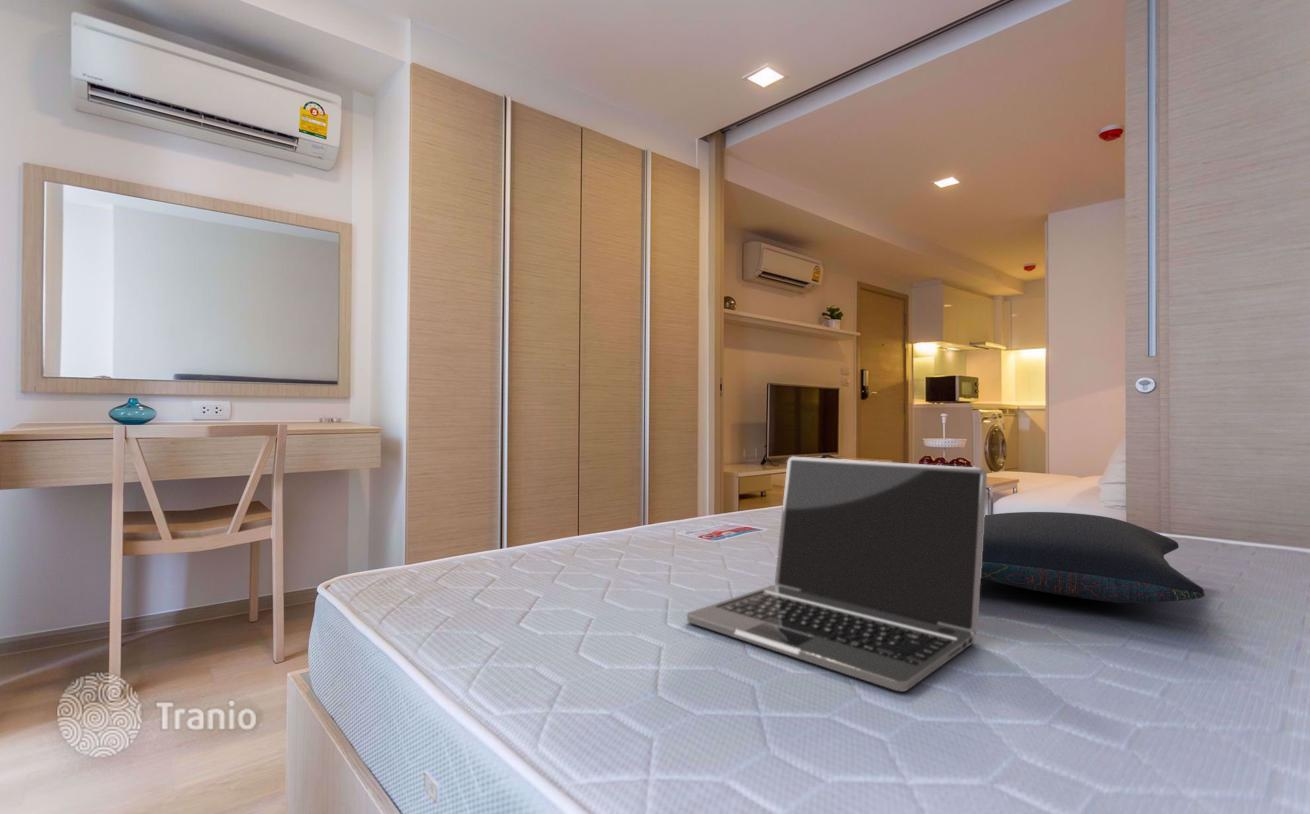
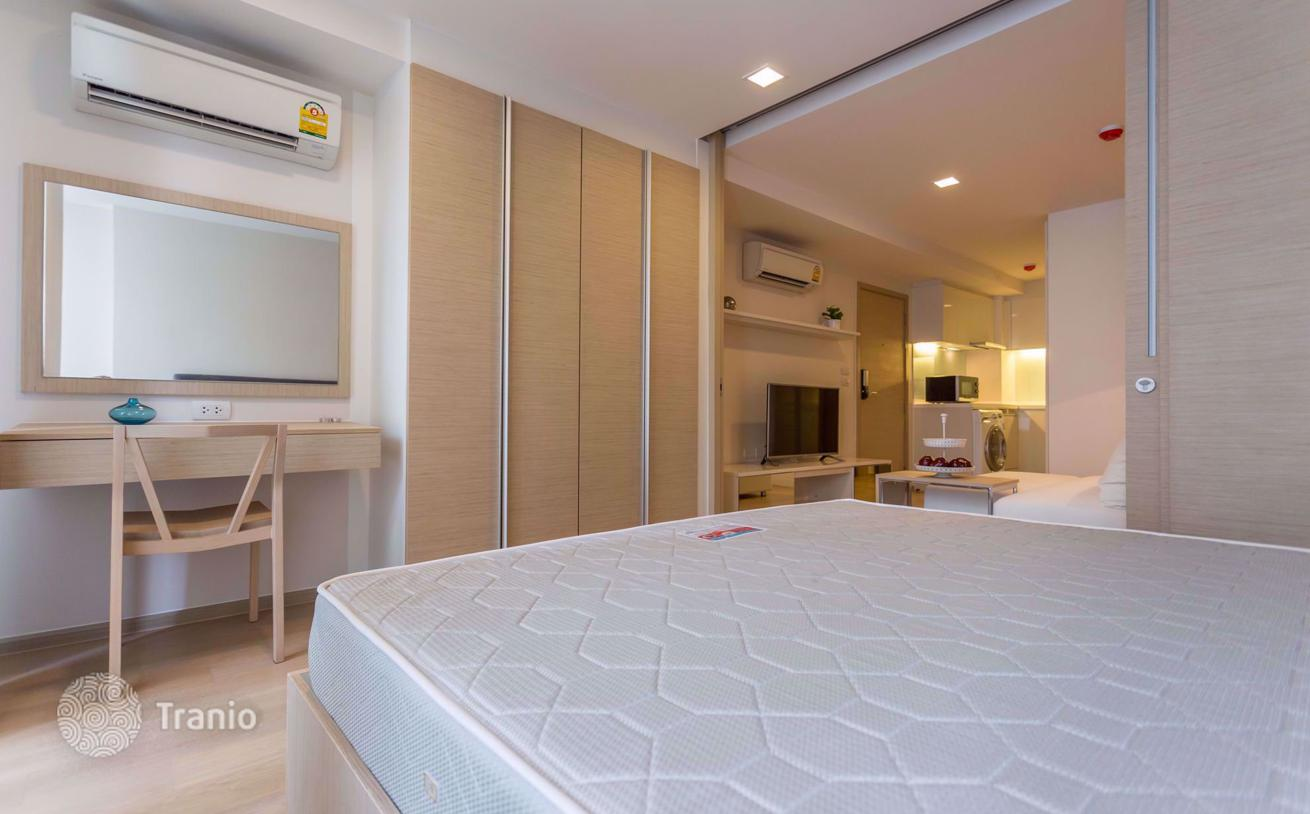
- laptop [686,455,988,693]
- pillow [981,511,1206,604]
